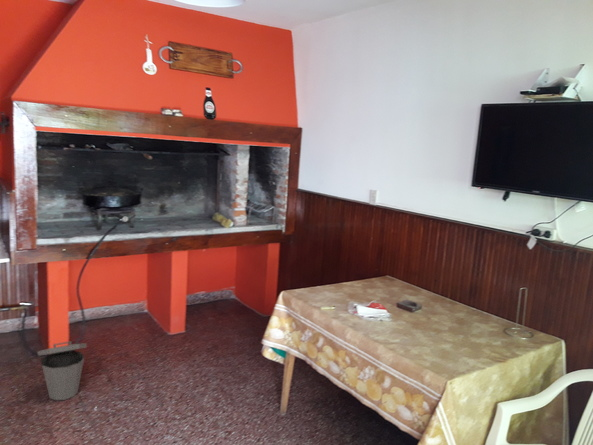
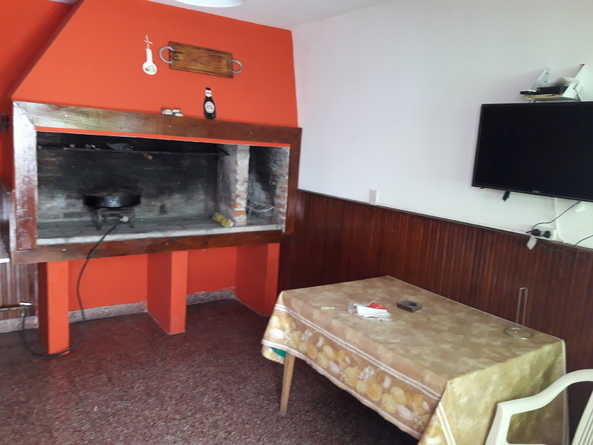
- trash can [36,340,88,401]
